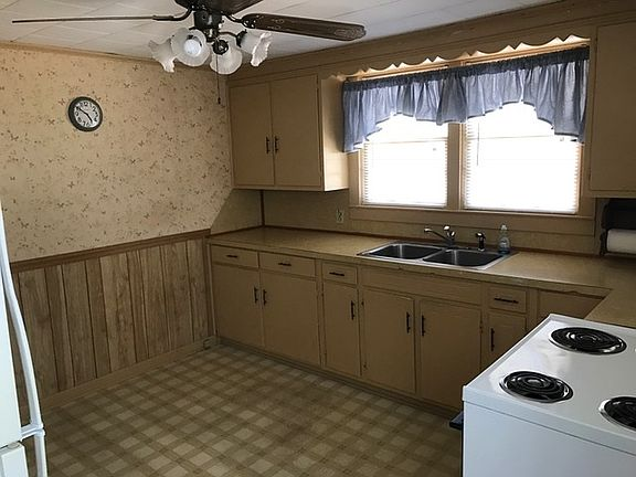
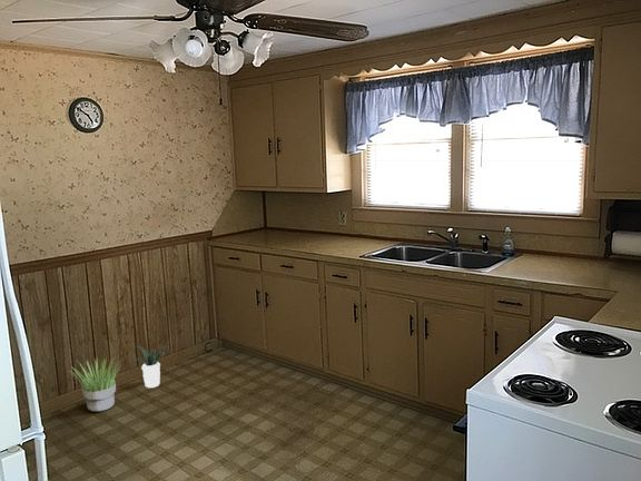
+ potted plant [129,345,170,389]
+ potted plant [70,356,122,413]
